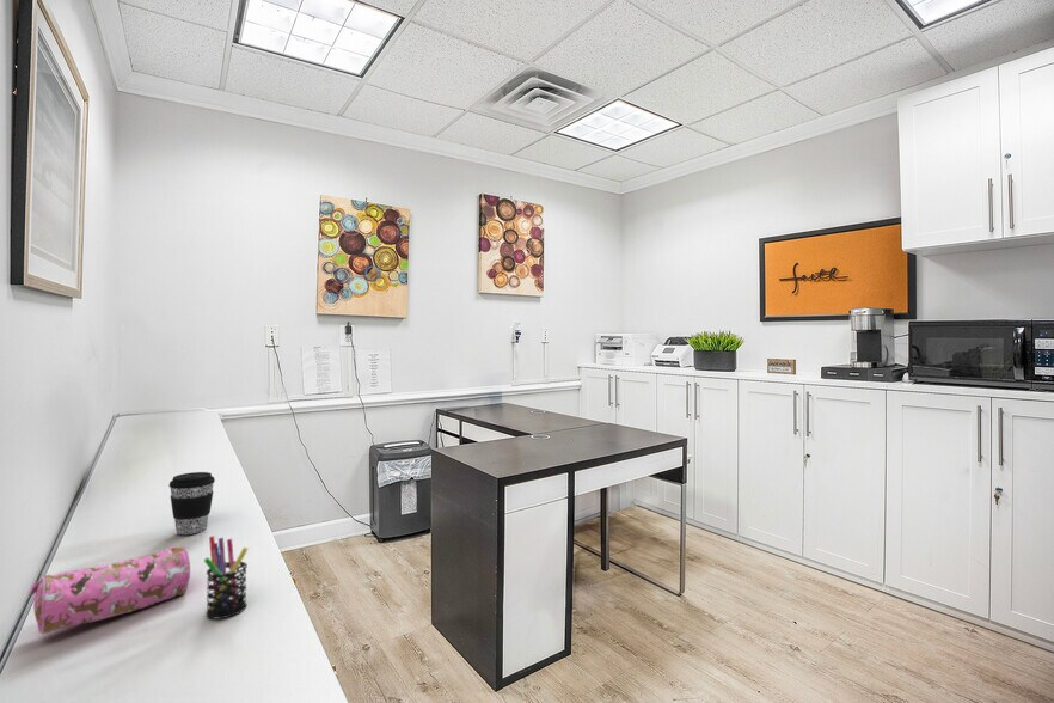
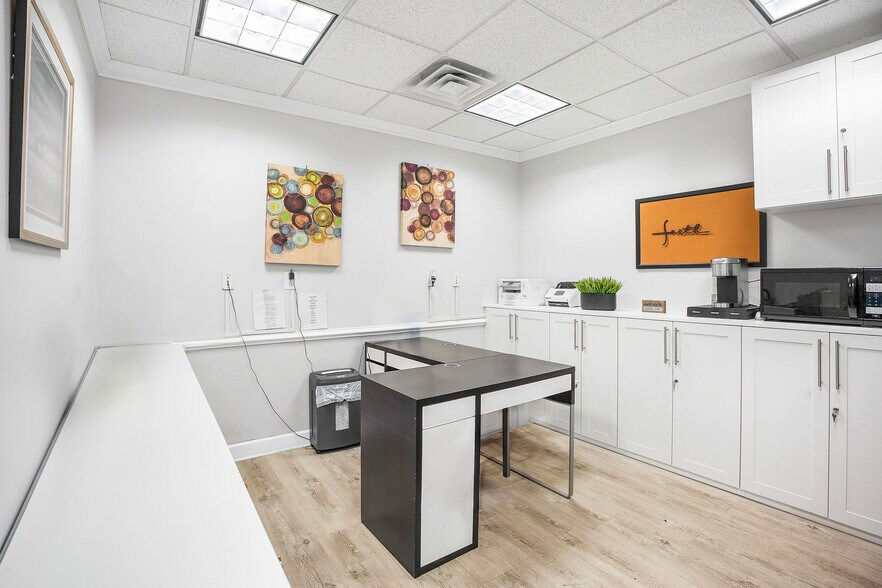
- coffee cup [167,471,216,536]
- pen holder [203,534,250,619]
- pencil case [27,545,191,635]
